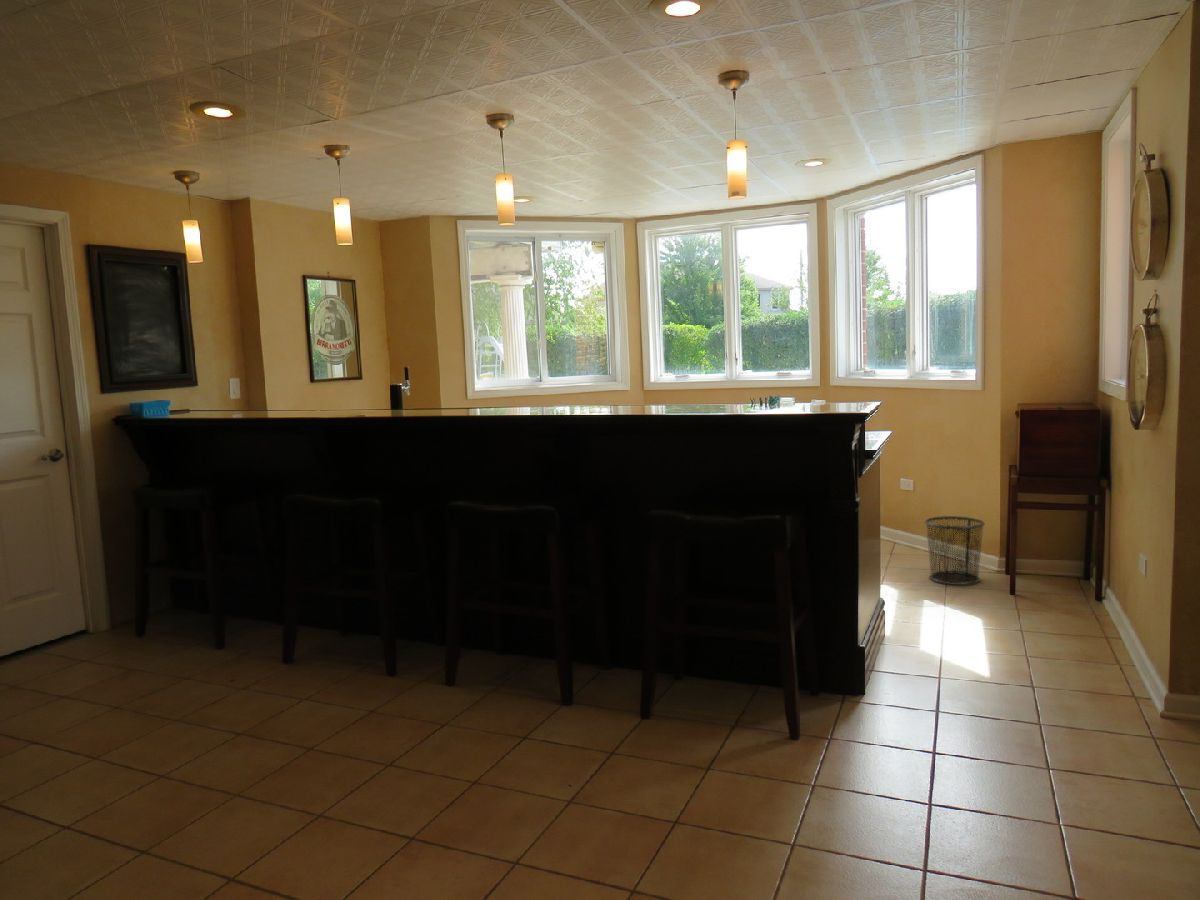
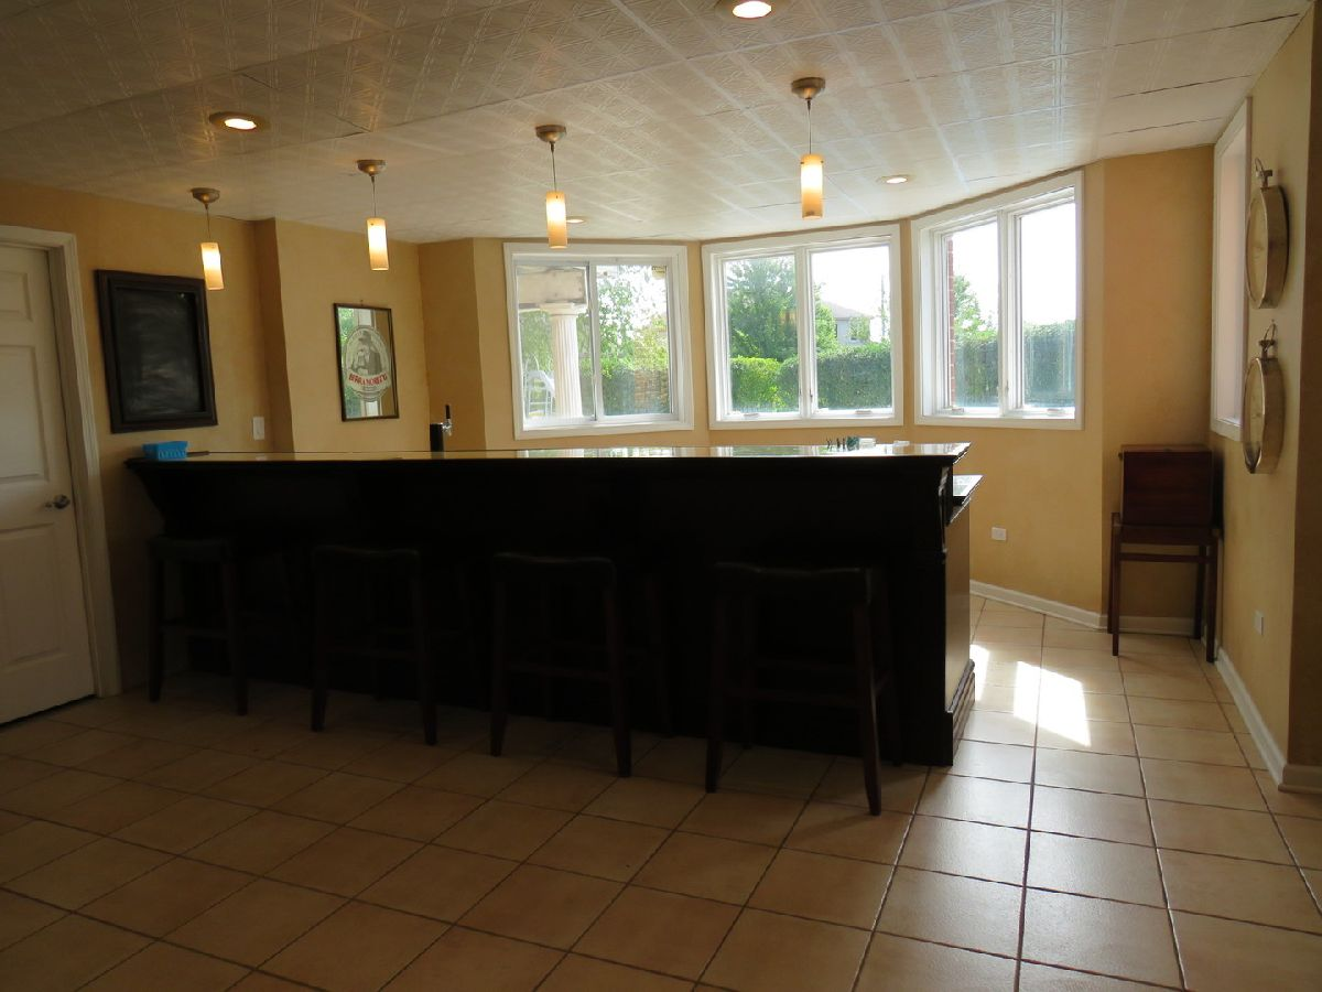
- waste bin [924,515,986,586]
